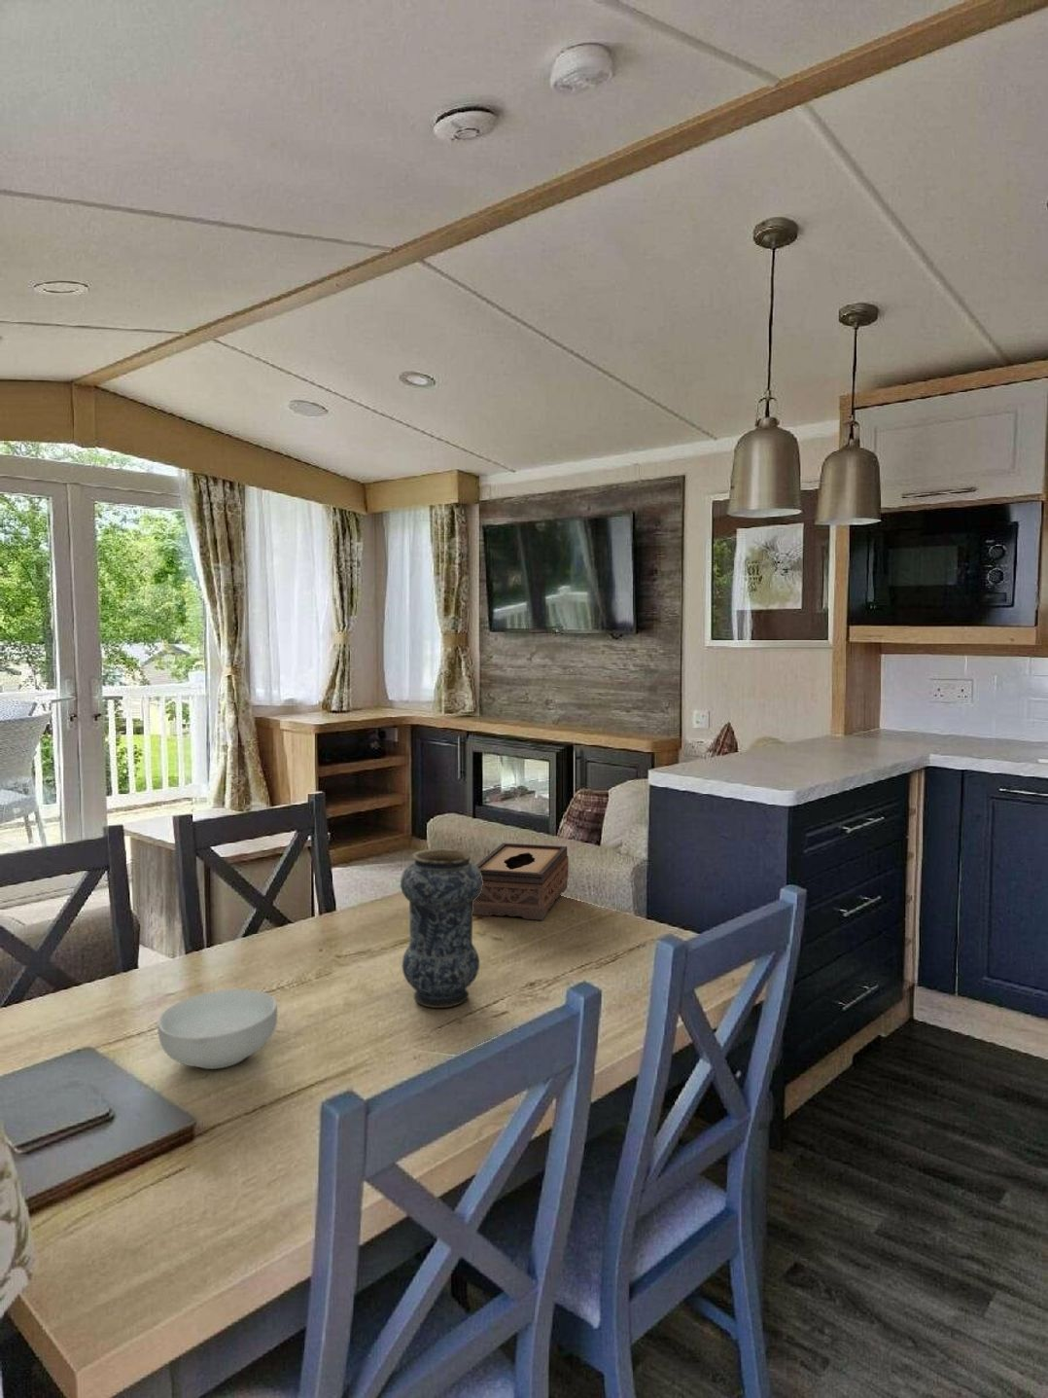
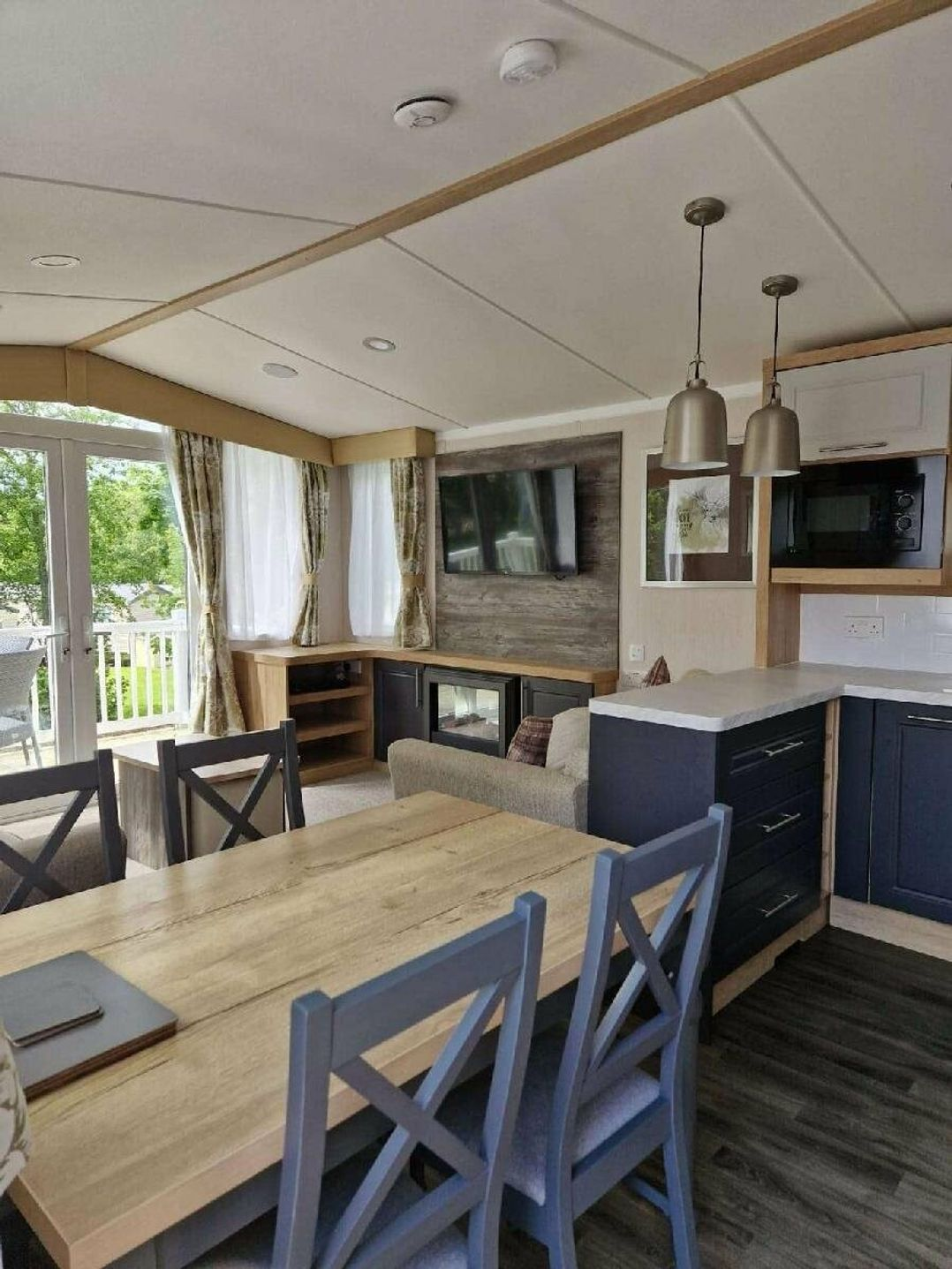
- cereal bowl [156,988,279,1070]
- tissue box [472,843,570,921]
- vase [400,847,483,1009]
